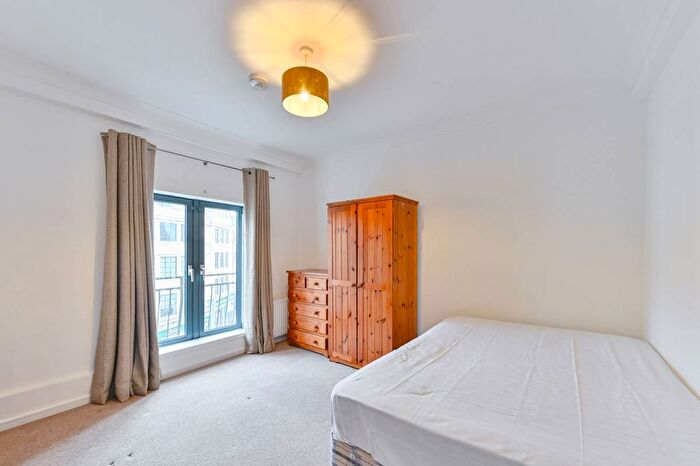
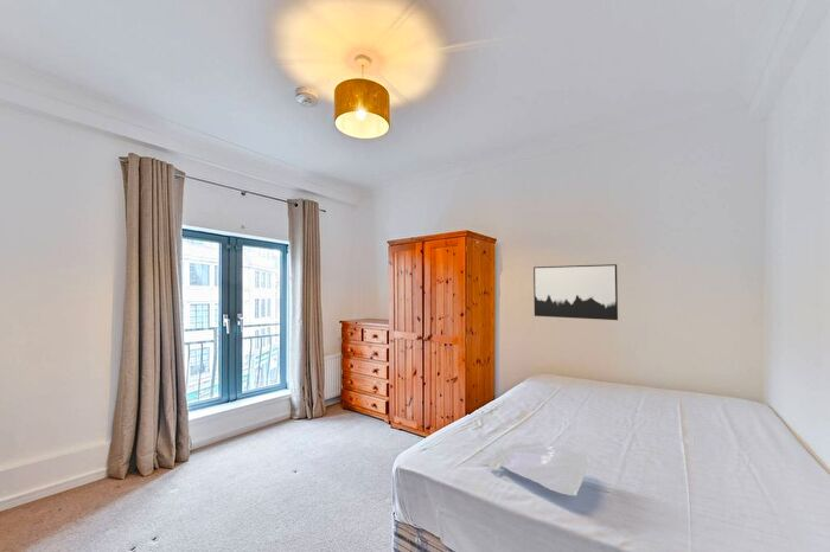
+ wall art [532,263,619,321]
+ bag [487,435,590,498]
